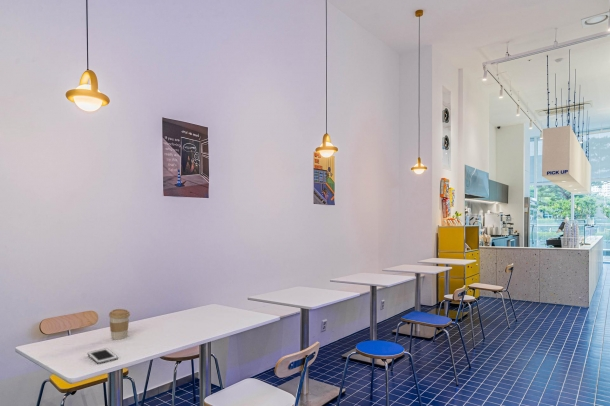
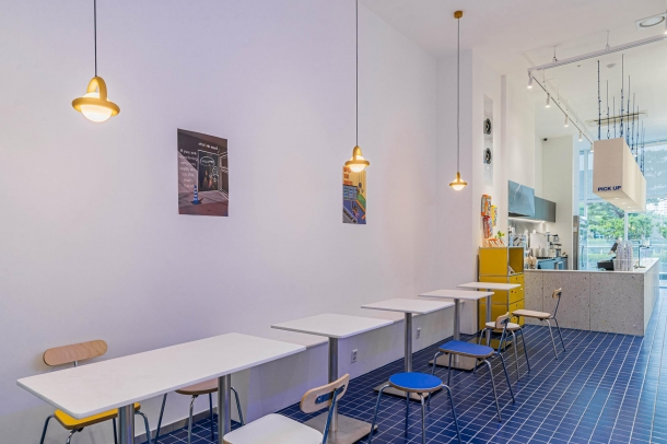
- coffee cup [108,308,131,340]
- cell phone [87,347,119,365]
